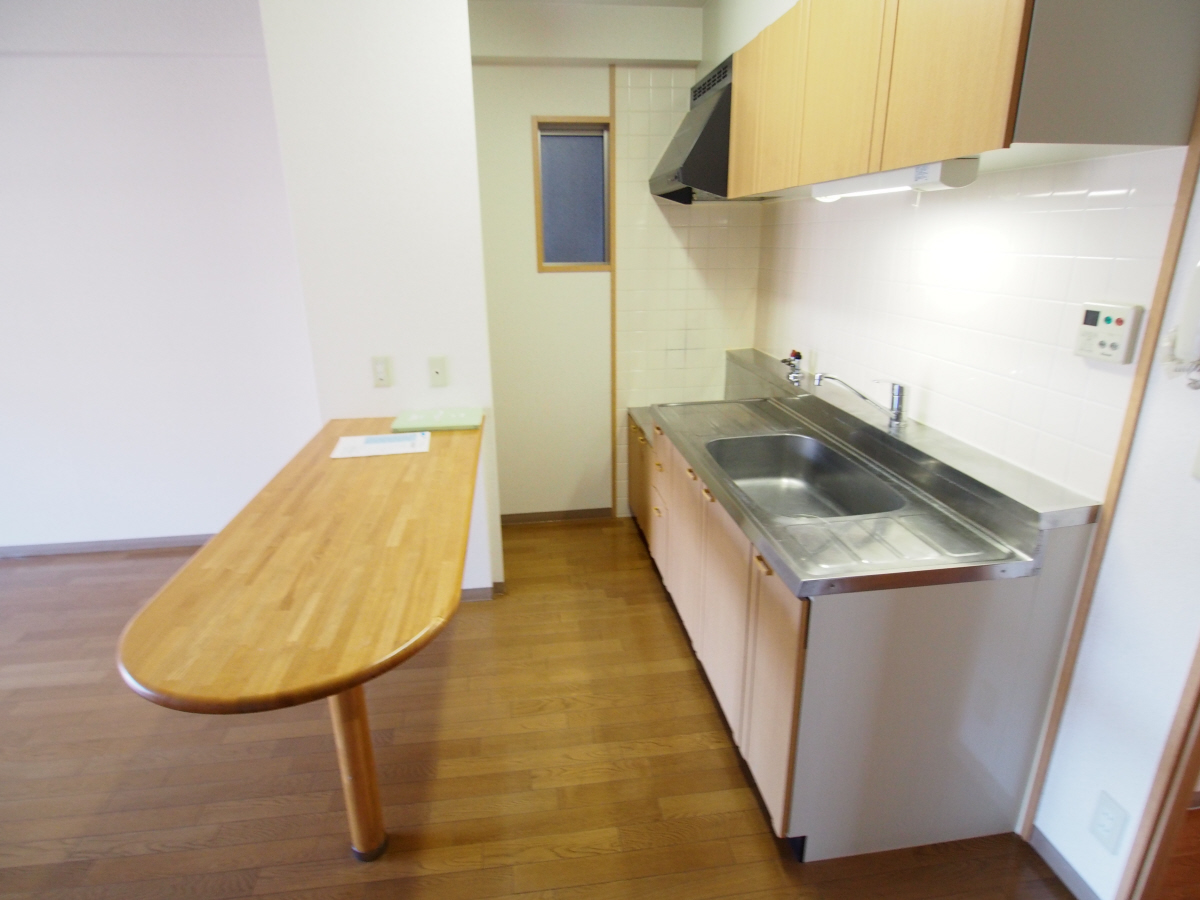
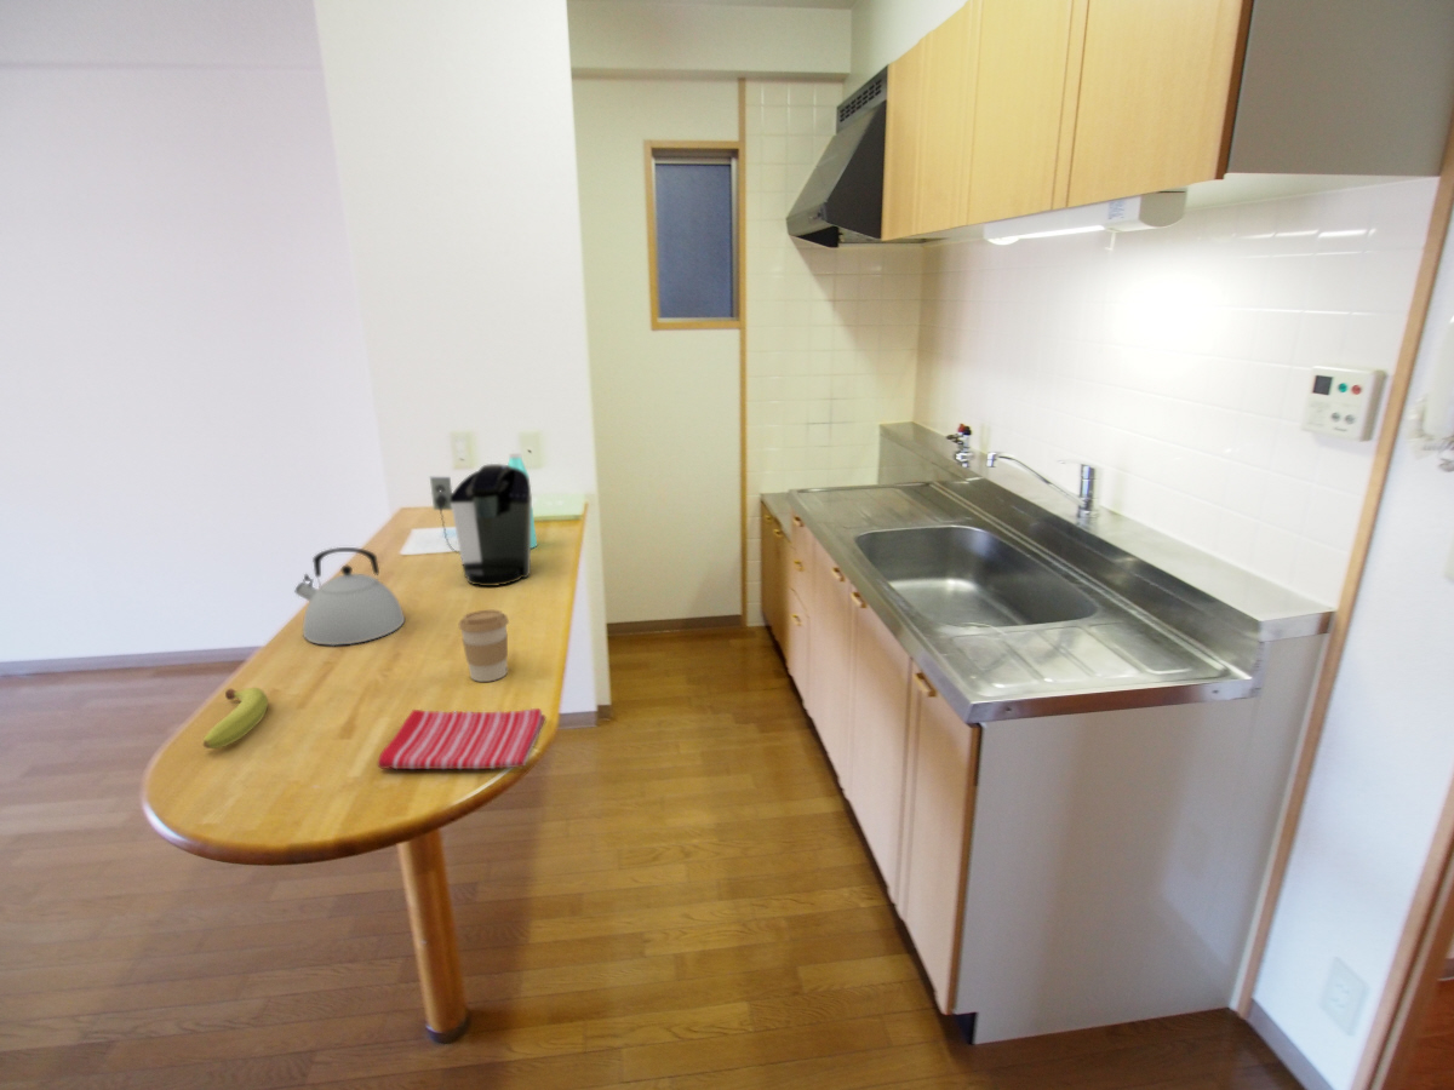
+ coffee cup [458,609,510,683]
+ kettle [294,546,406,647]
+ dish towel [377,707,546,770]
+ water bottle [506,451,538,550]
+ coffee maker [429,463,533,587]
+ fruit [202,687,269,750]
